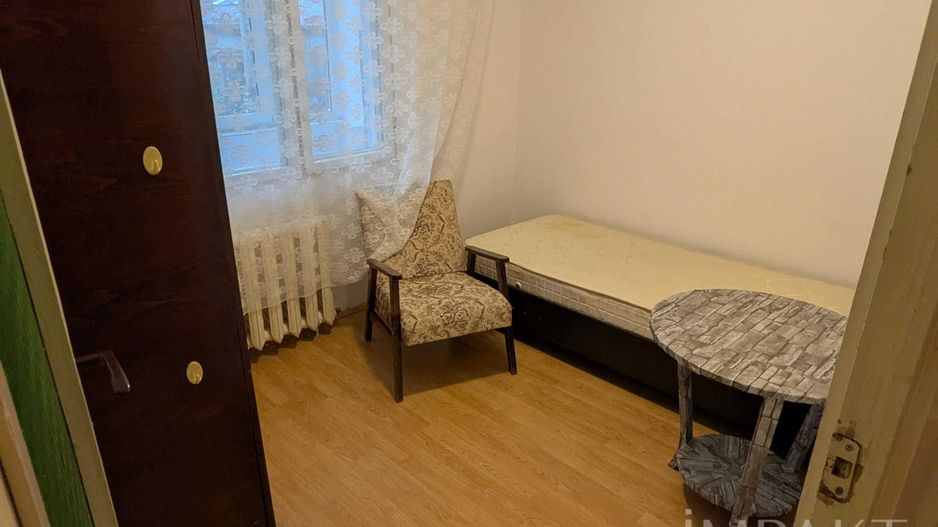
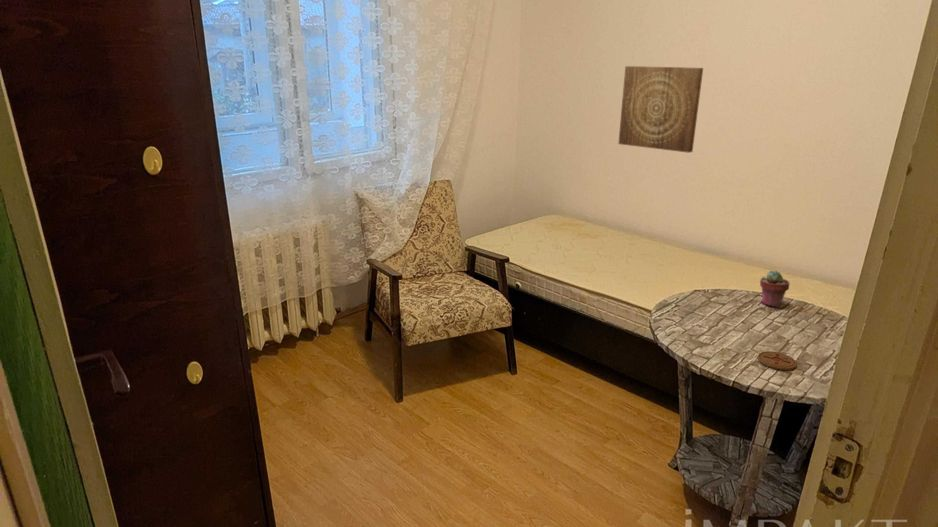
+ potted succulent [759,270,791,308]
+ wall art [617,65,704,154]
+ coaster [757,350,798,371]
